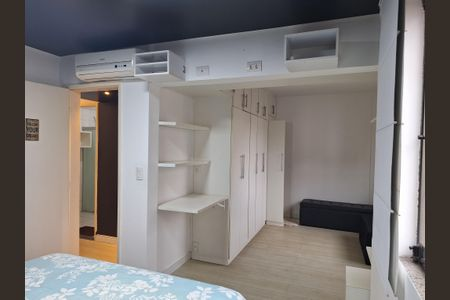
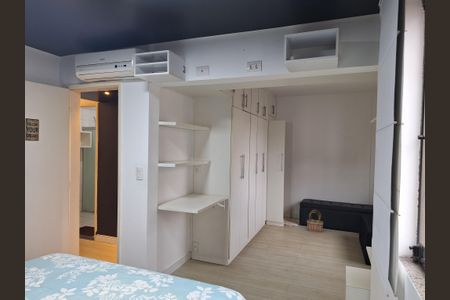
+ basket [306,209,324,233]
